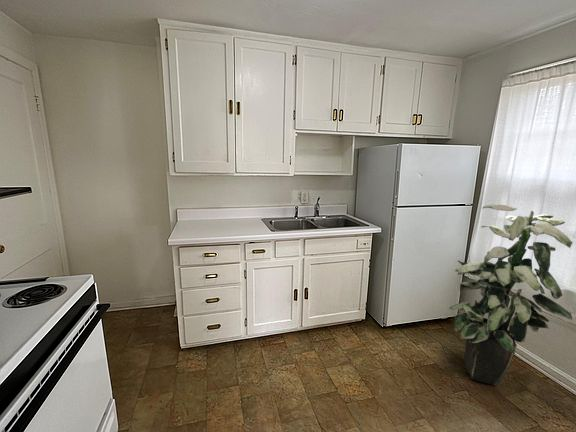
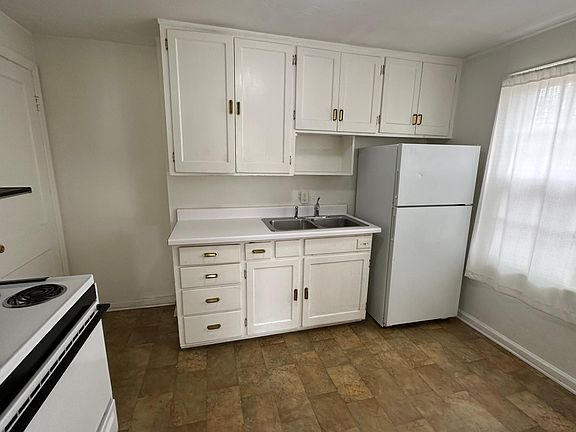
- indoor plant [448,203,574,387]
